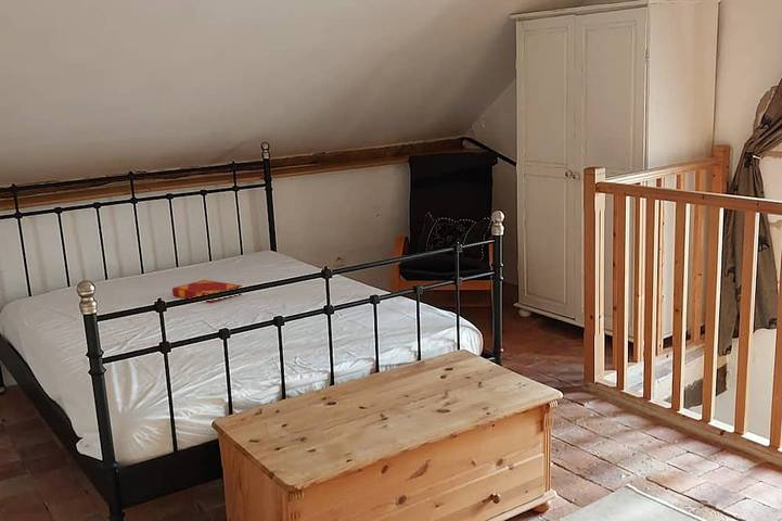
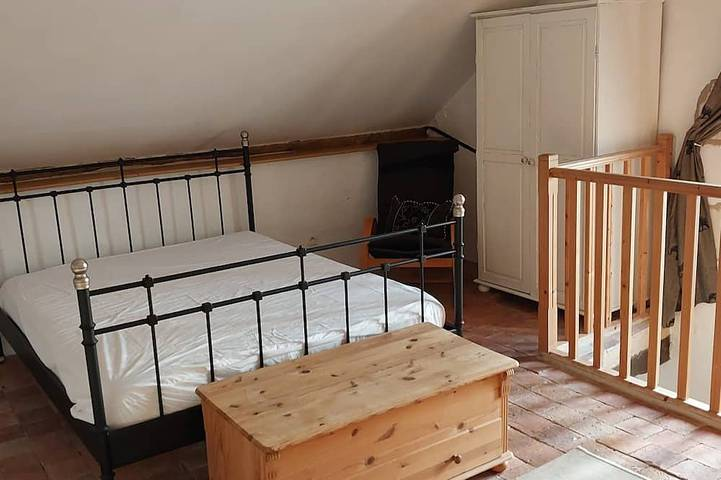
- hardback book [171,279,244,304]
